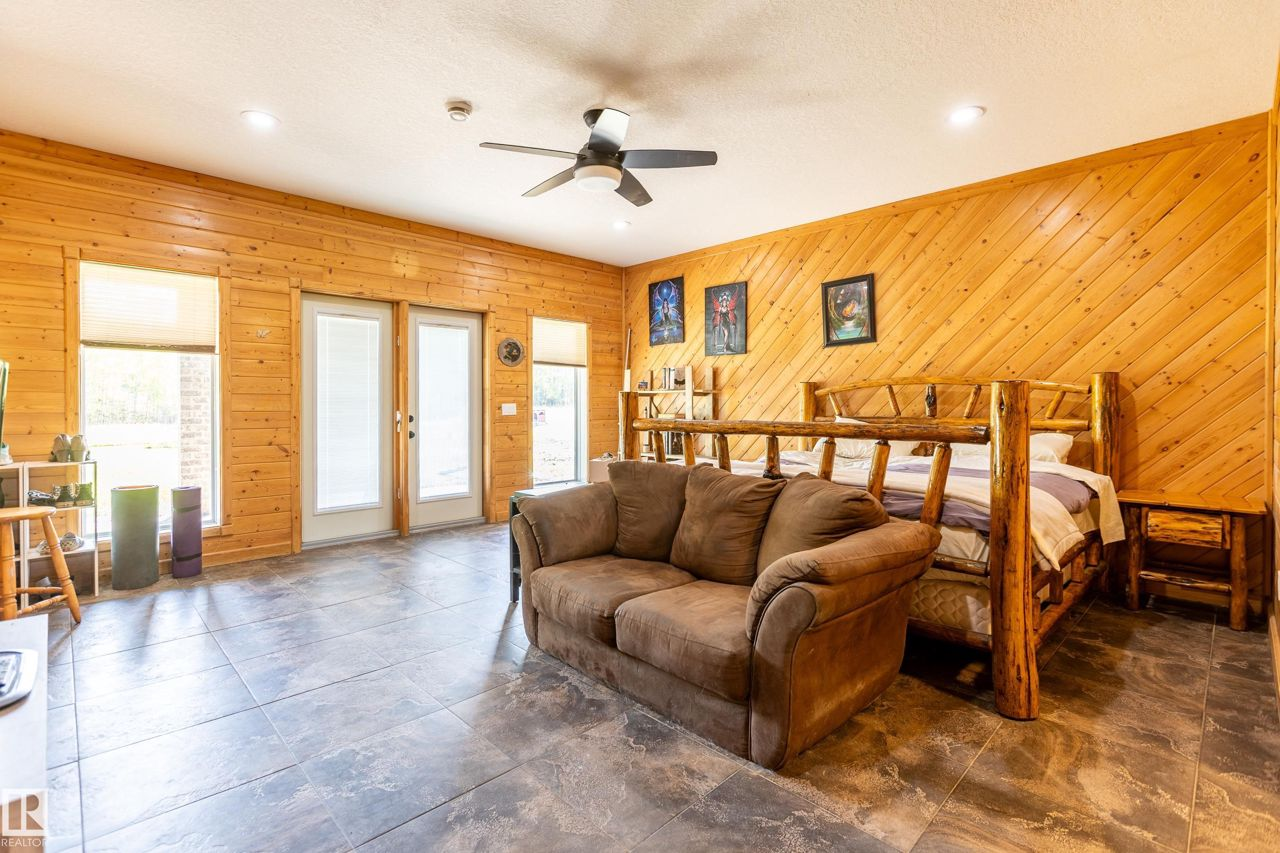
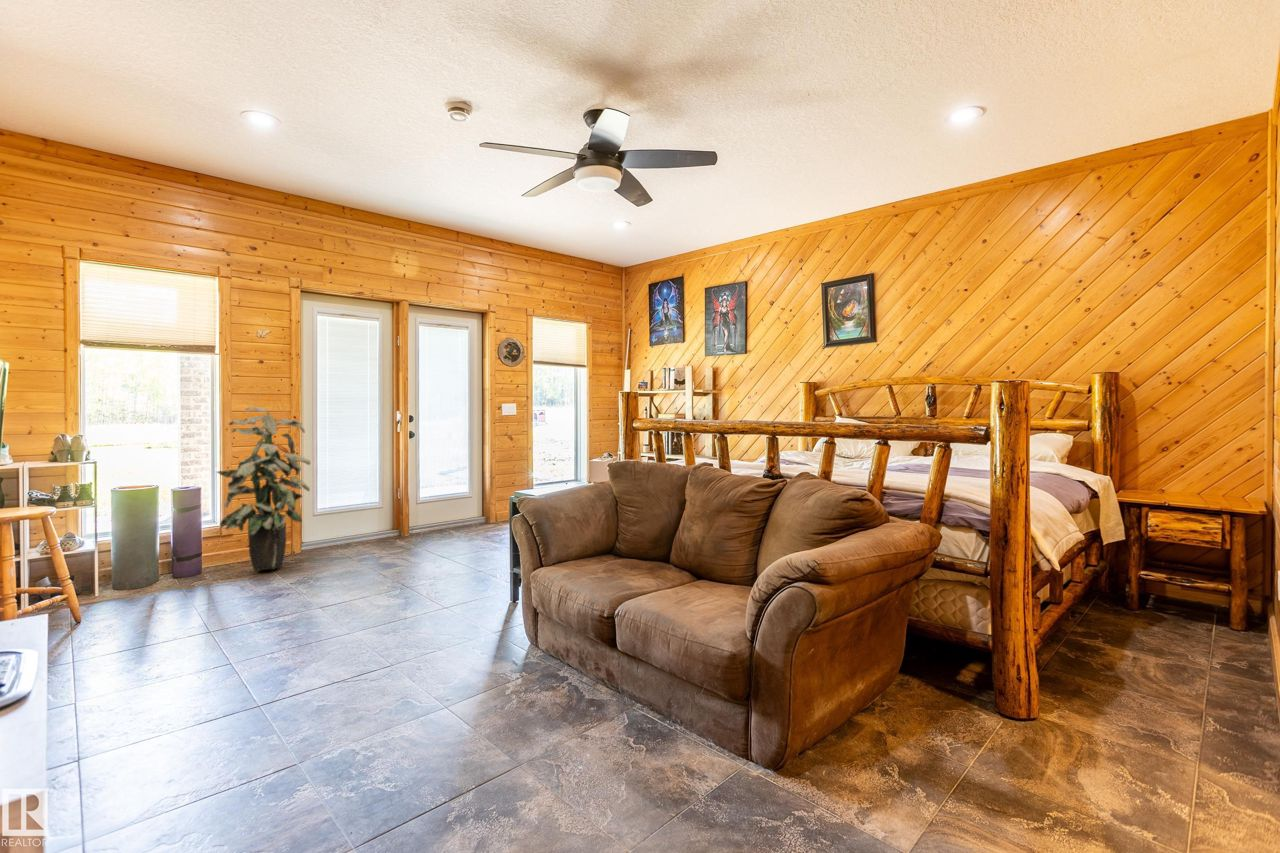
+ indoor plant [215,406,312,572]
